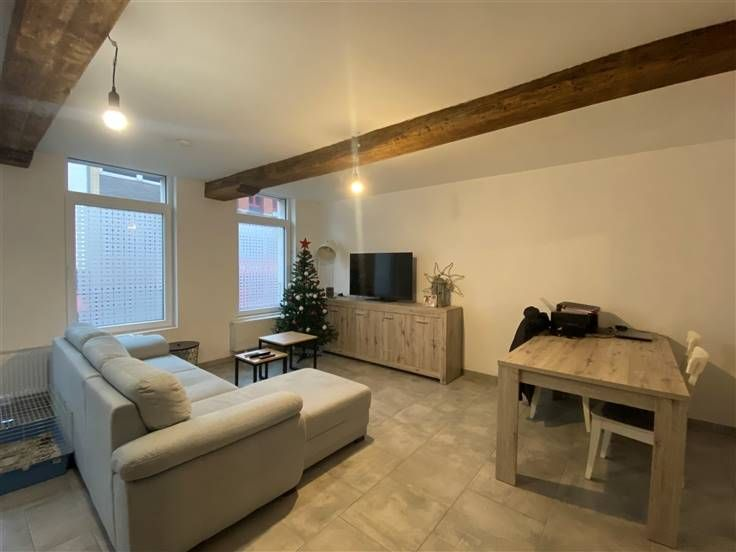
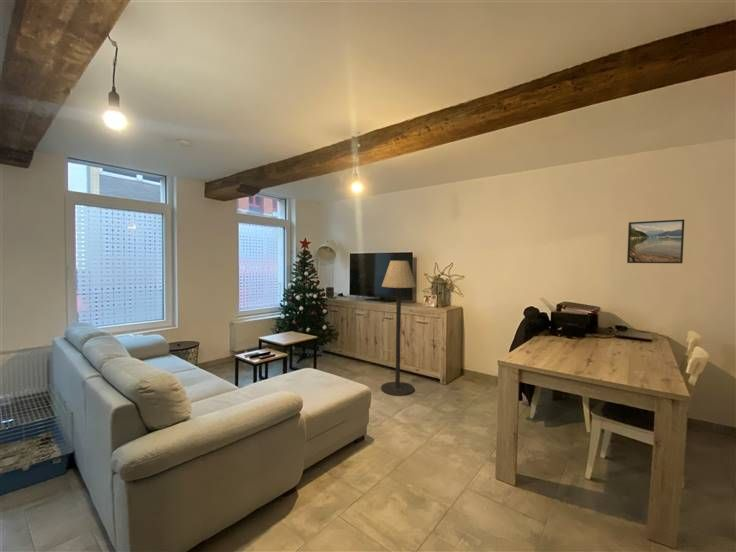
+ floor lamp [380,260,417,397]
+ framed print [626,218,685,264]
